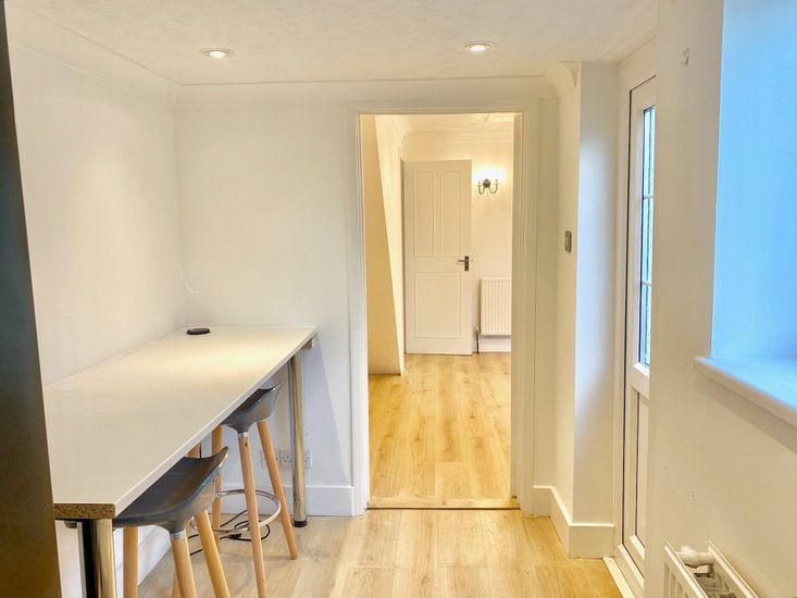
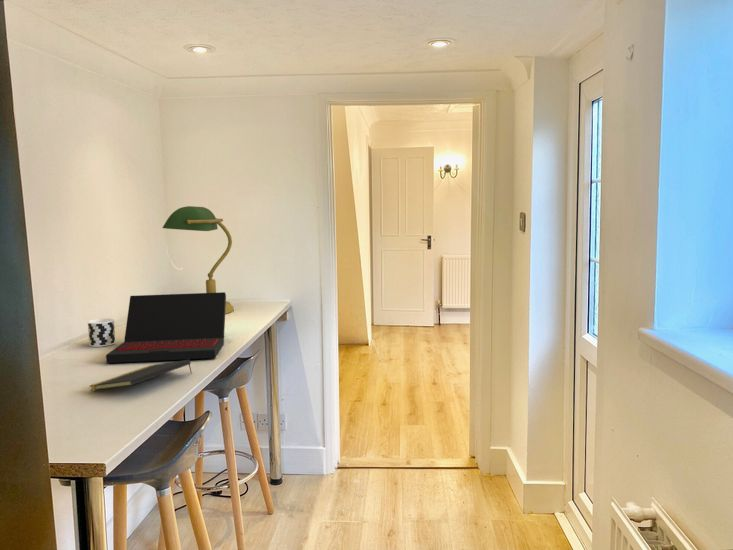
+ notepad [88,359,193,392]
+ cup [87,318,117,348]
+ laptop [105,291,227,364]
+ desk lamp [161,205,235,314]
